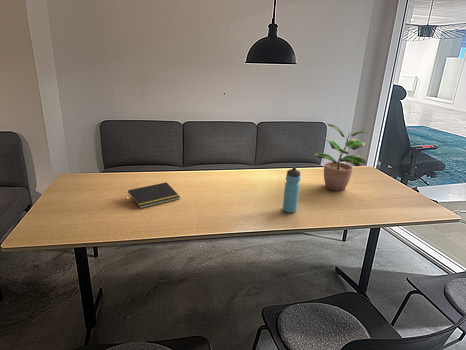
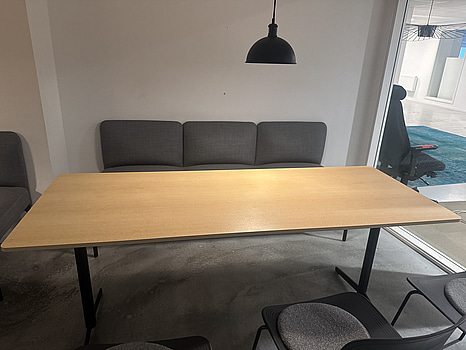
- potted plant [314,122,370,192]
- notepad [127,181,181,209]
- water bottle [282,166,302,214]
